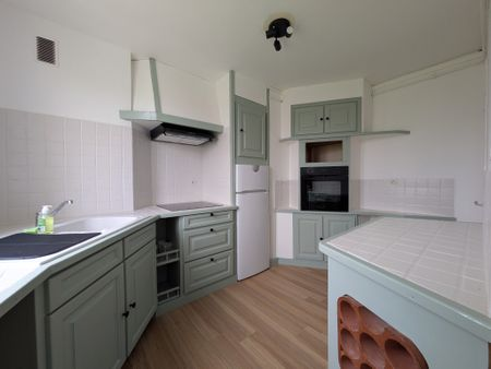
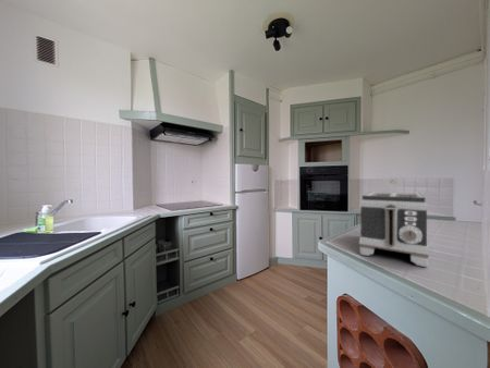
+ toaster [358,191,430,268]
